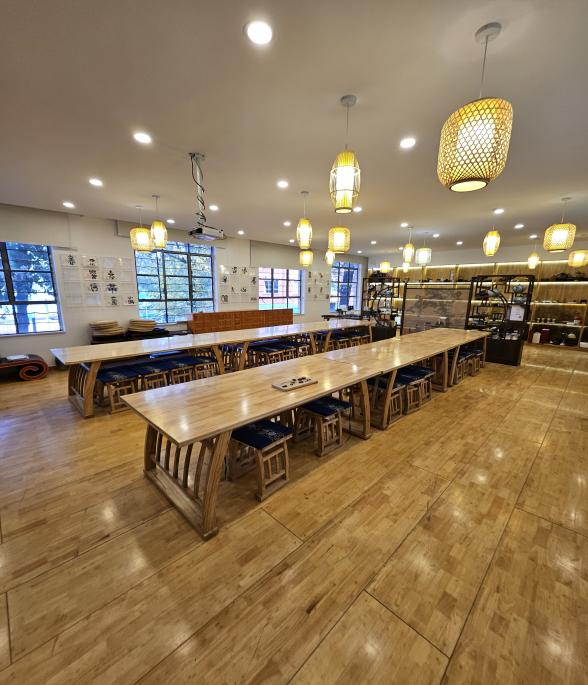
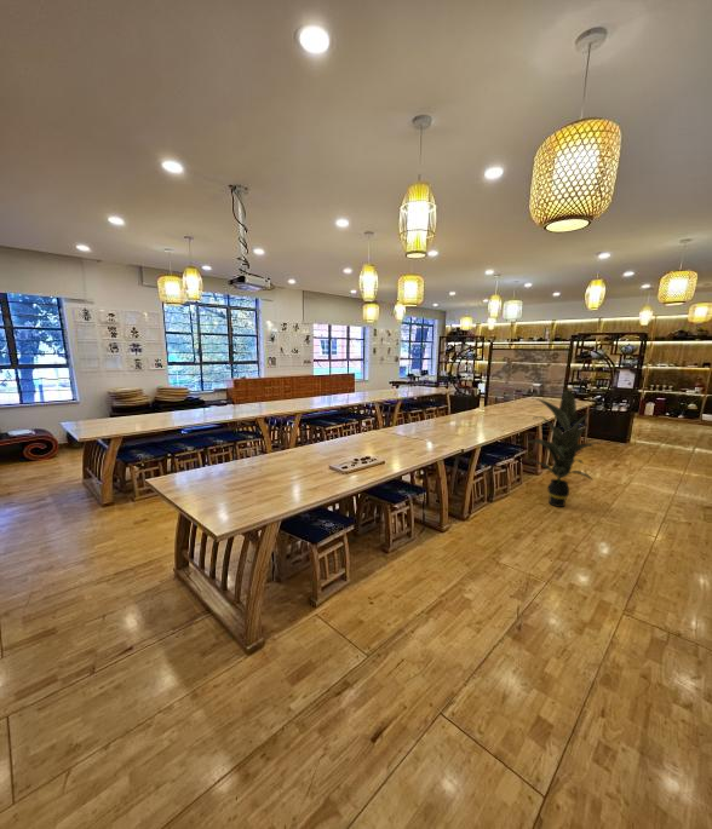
+ indoor plant [523,388,602,508]
